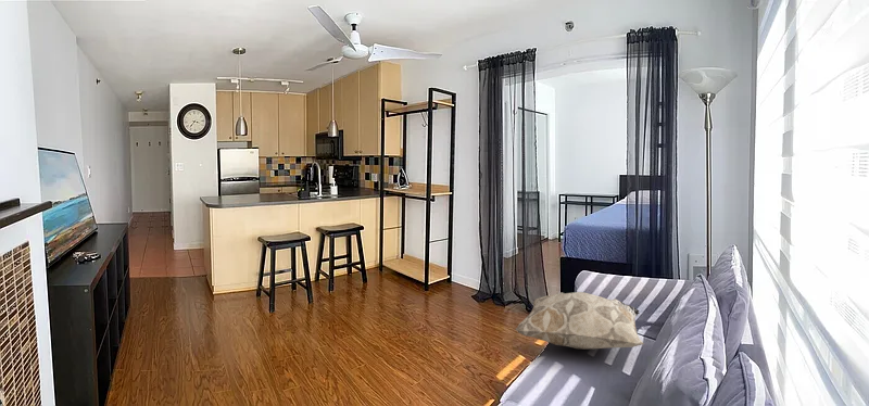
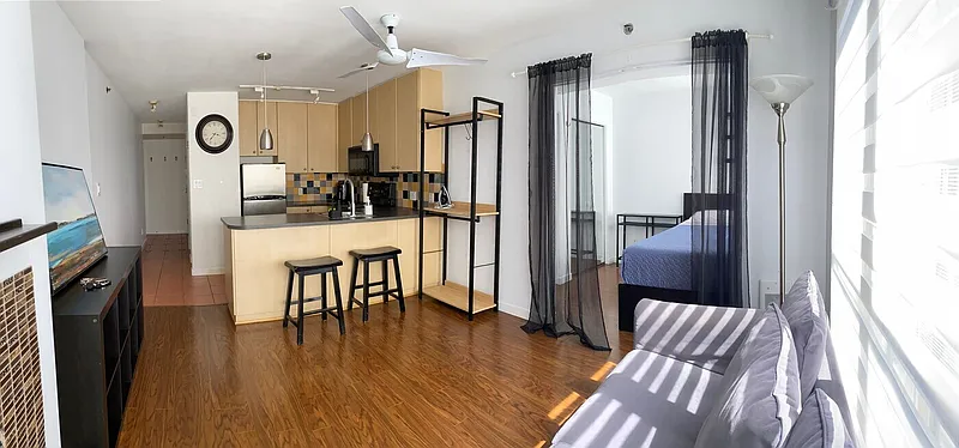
- decorative pillow [515,291,645,351]
